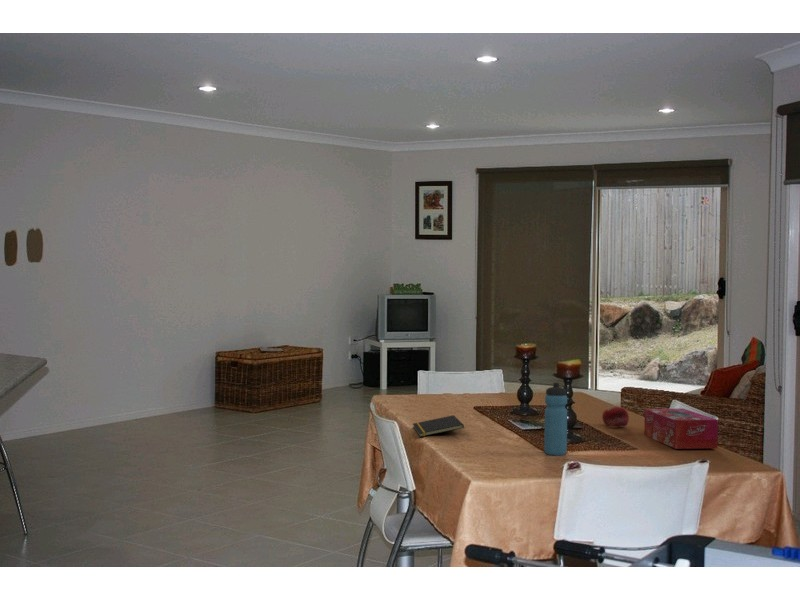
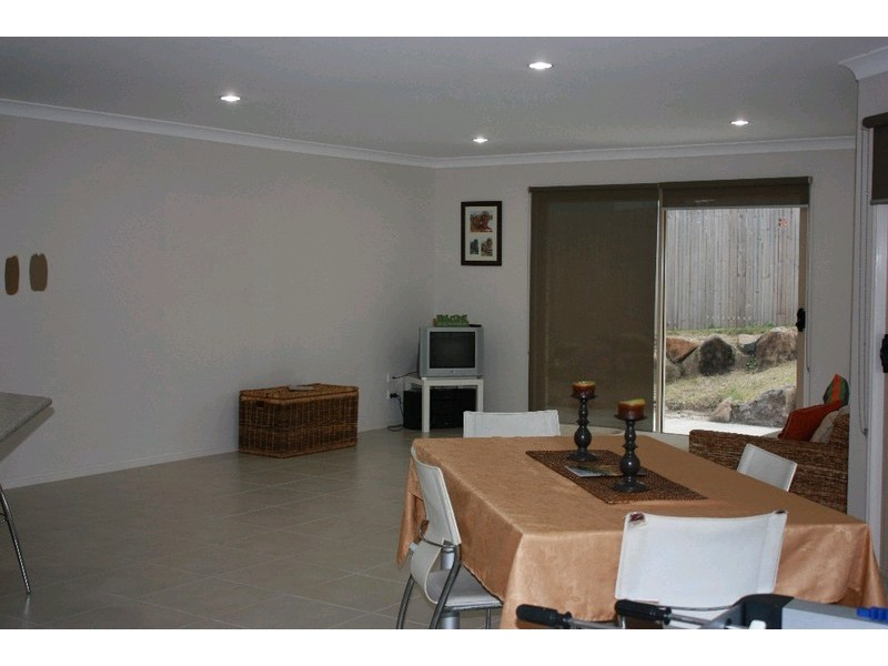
- notepad [412,414,465,438]
- water bottle [543,382,568,457]
- tissue box [643,408,719,450]
- fruit [601,406,630,428]
